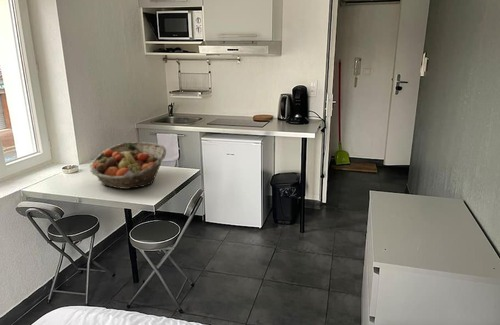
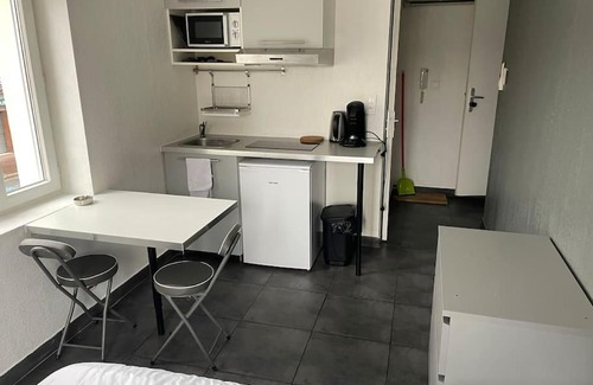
- fruit basket [89,141,167,190]
